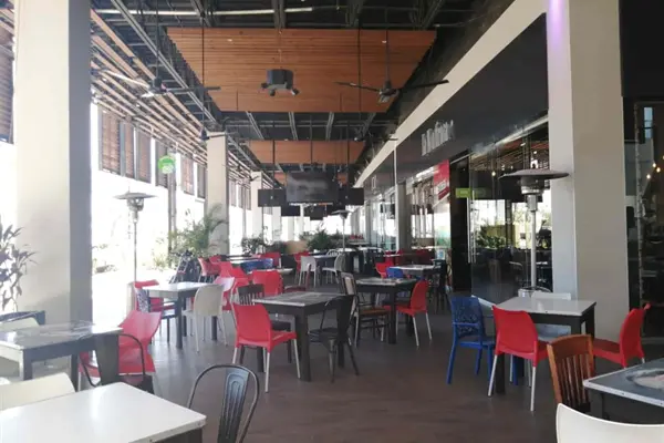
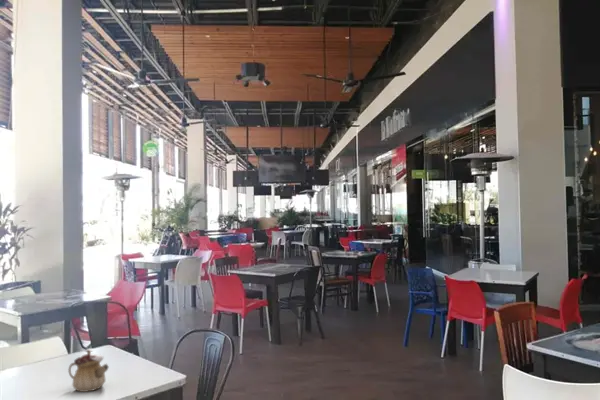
+ teapot [67,348,110,393]
